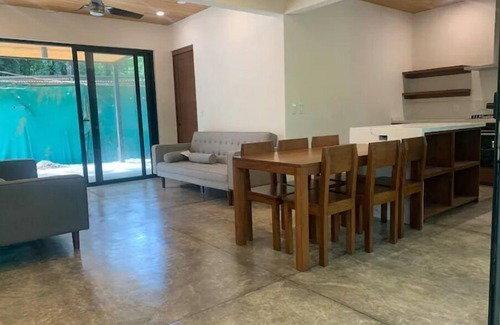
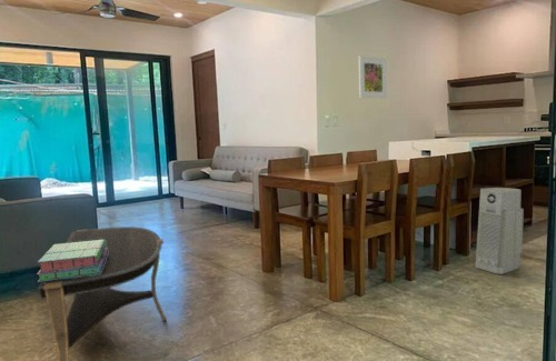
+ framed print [358,54,388,100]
+ coffee table [37,225,168,361]
+ stack of books [36,240,108,283]
+ air purifier [475,187,525,275]
